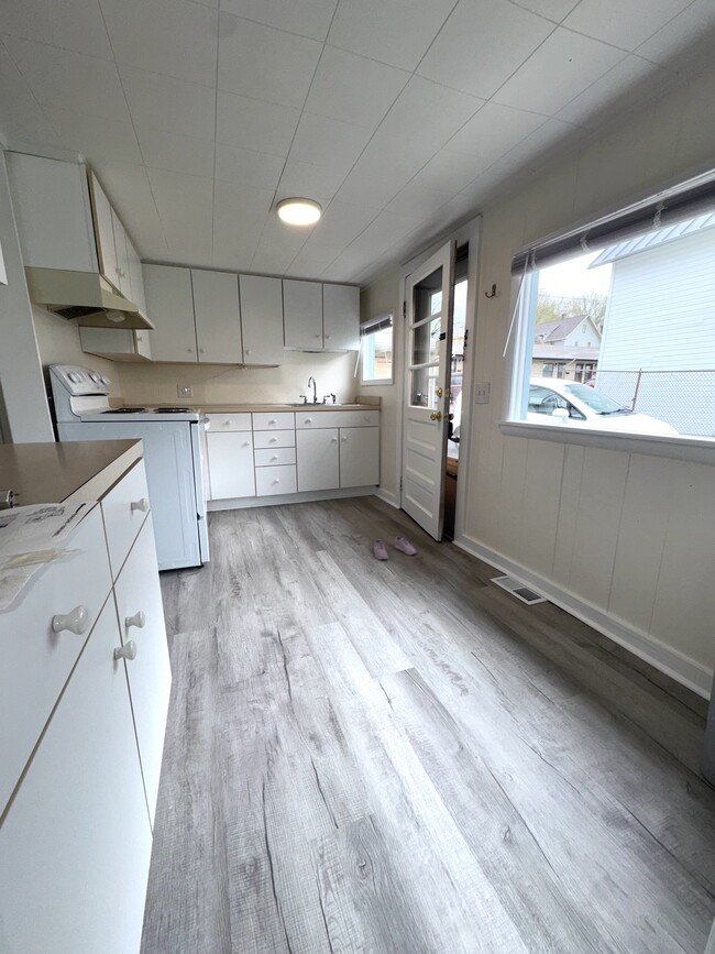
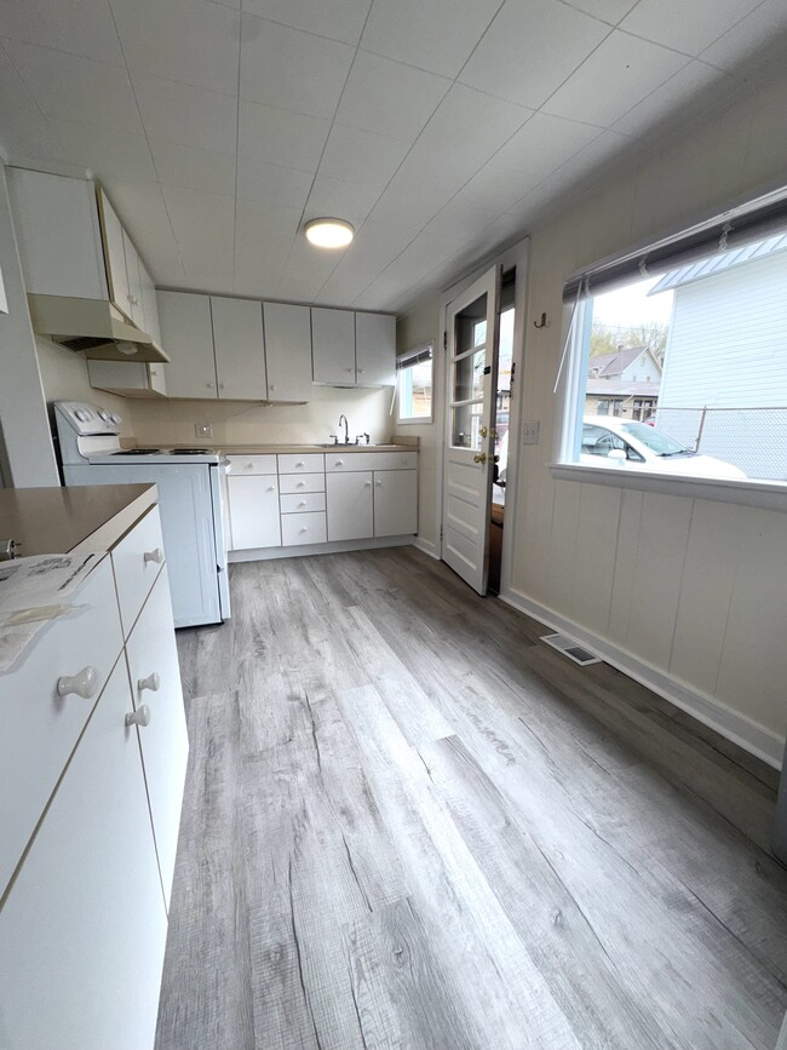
- shoe [373,536,417,560]
